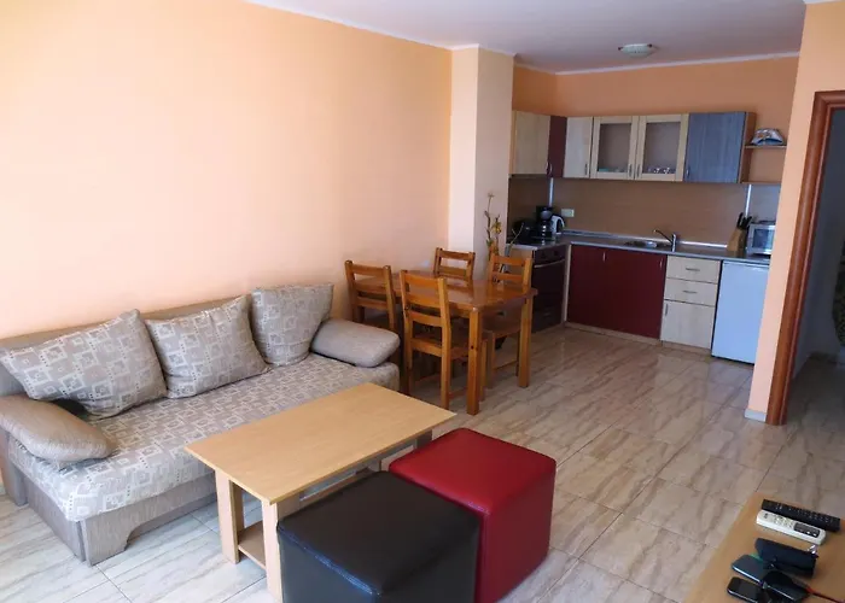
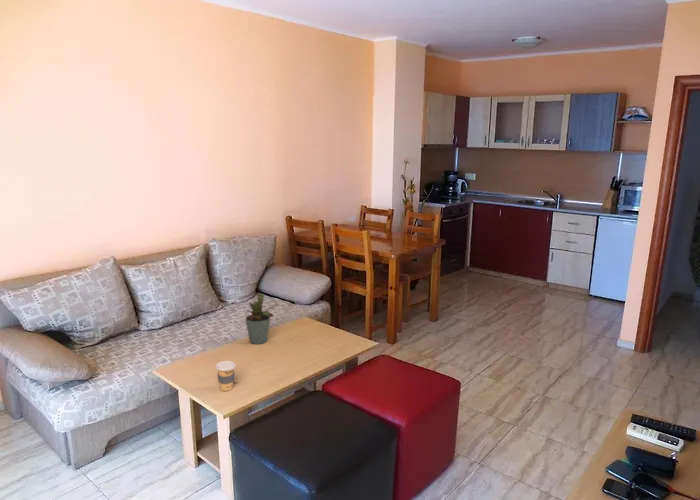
+ coffee cup [215,360,237,392]
+ potted plant [245,292,280,345]
